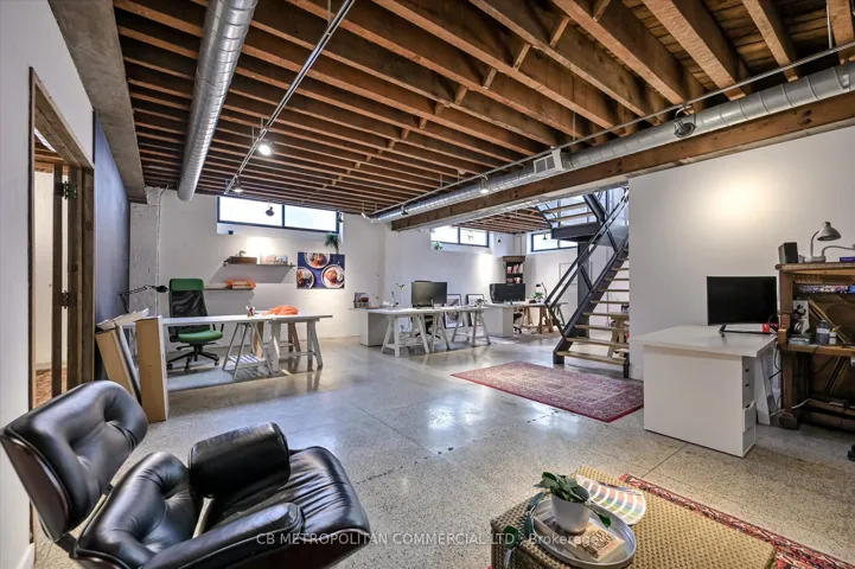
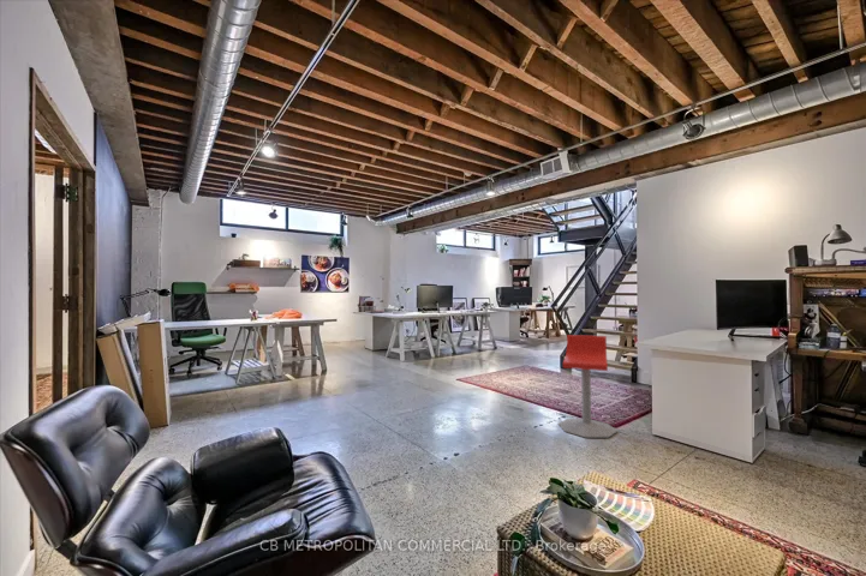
+ stool [557,334,619,438]
